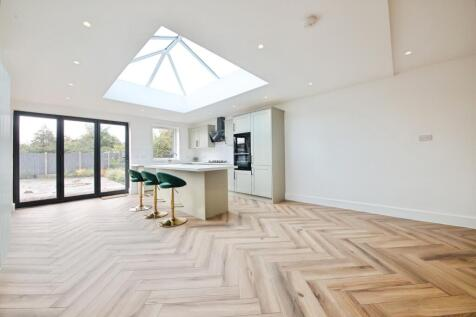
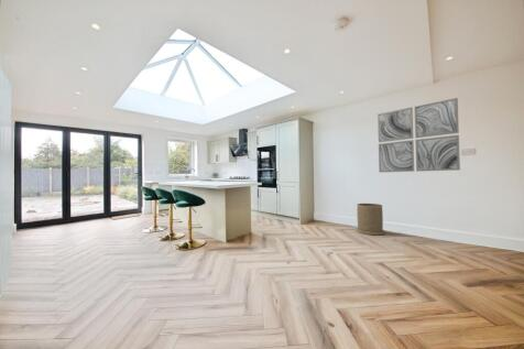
+ trash can [356,203,385,236]
+ wall art [376,97,461,173]
